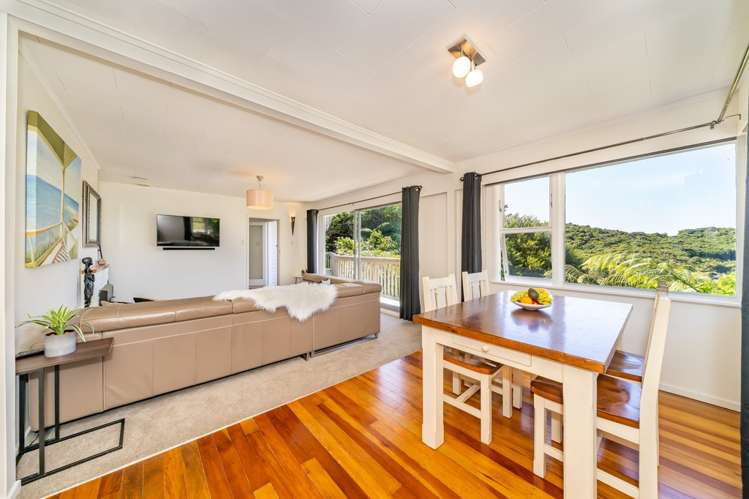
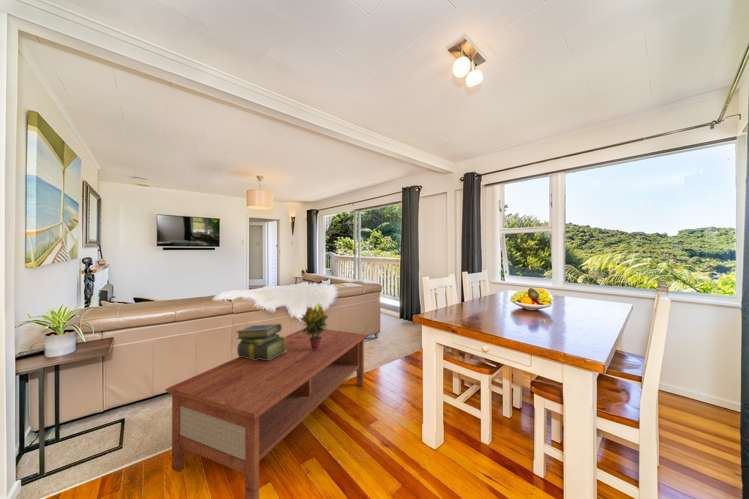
+ stack of books [235,323,287,360]
+ potted plant [299,302,330,350]
+ coffee table [164,327,368,499]
